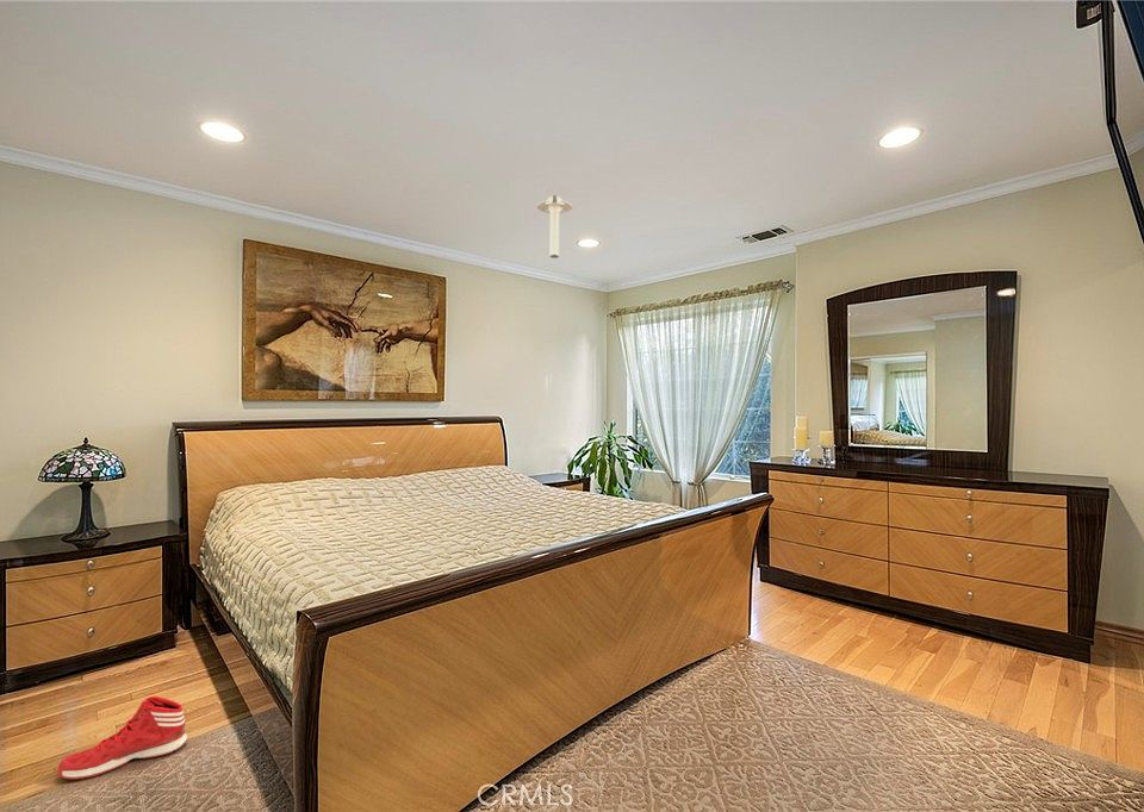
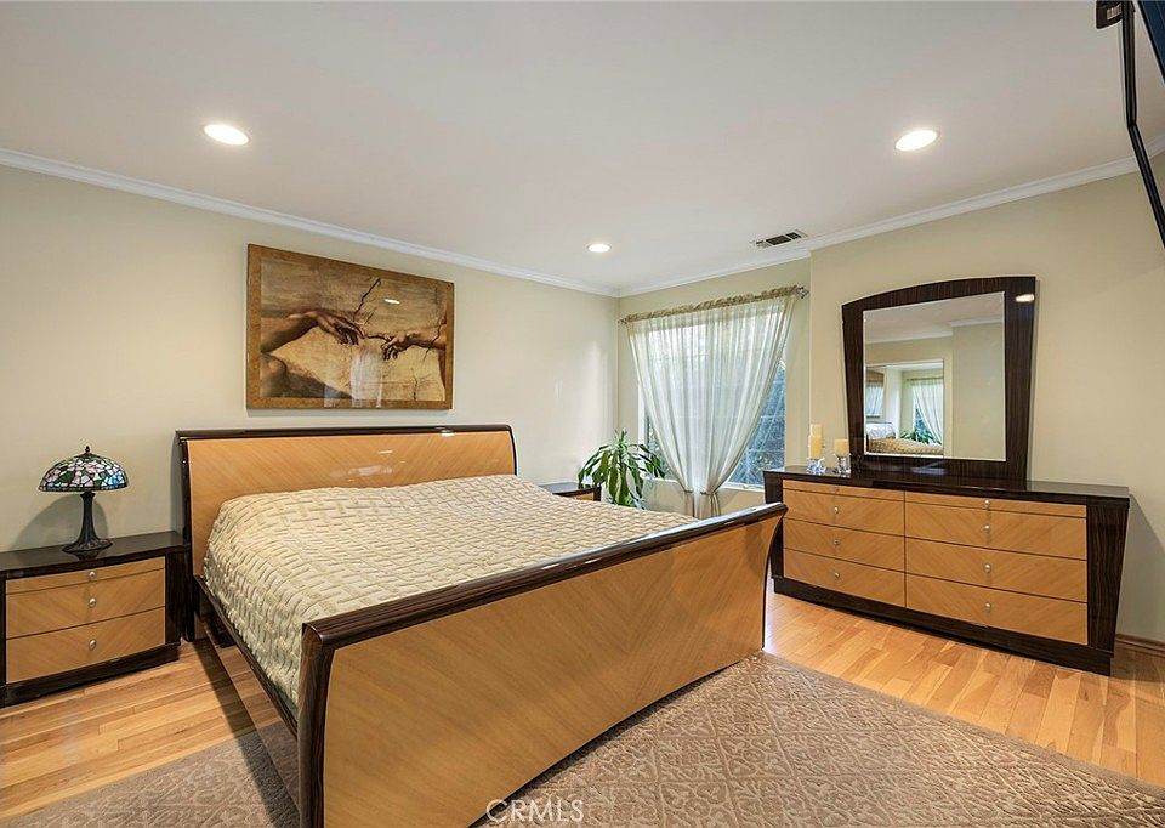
- sneaker [56,695,188,781]
- ceiling light [535,194,573,260]
